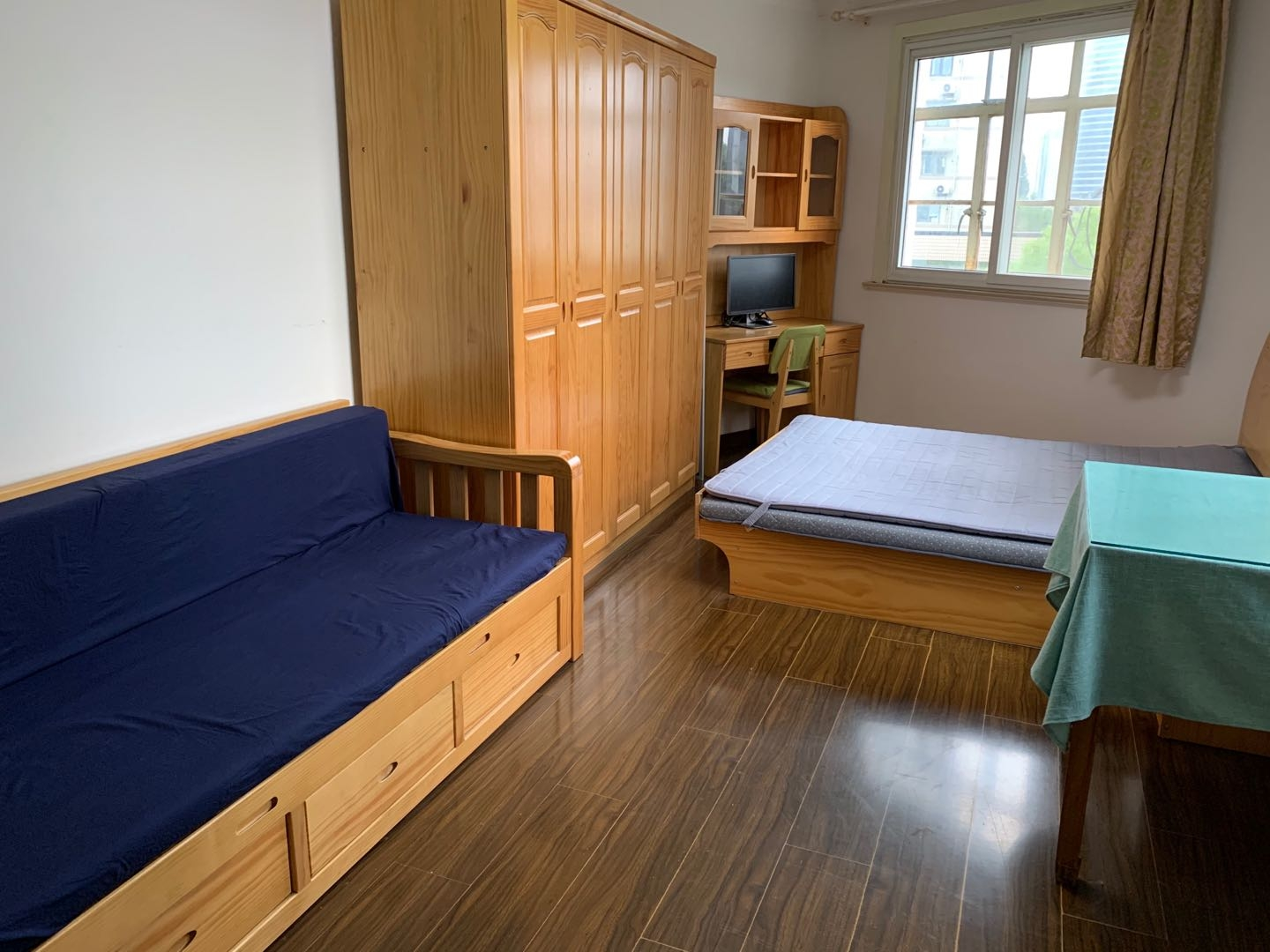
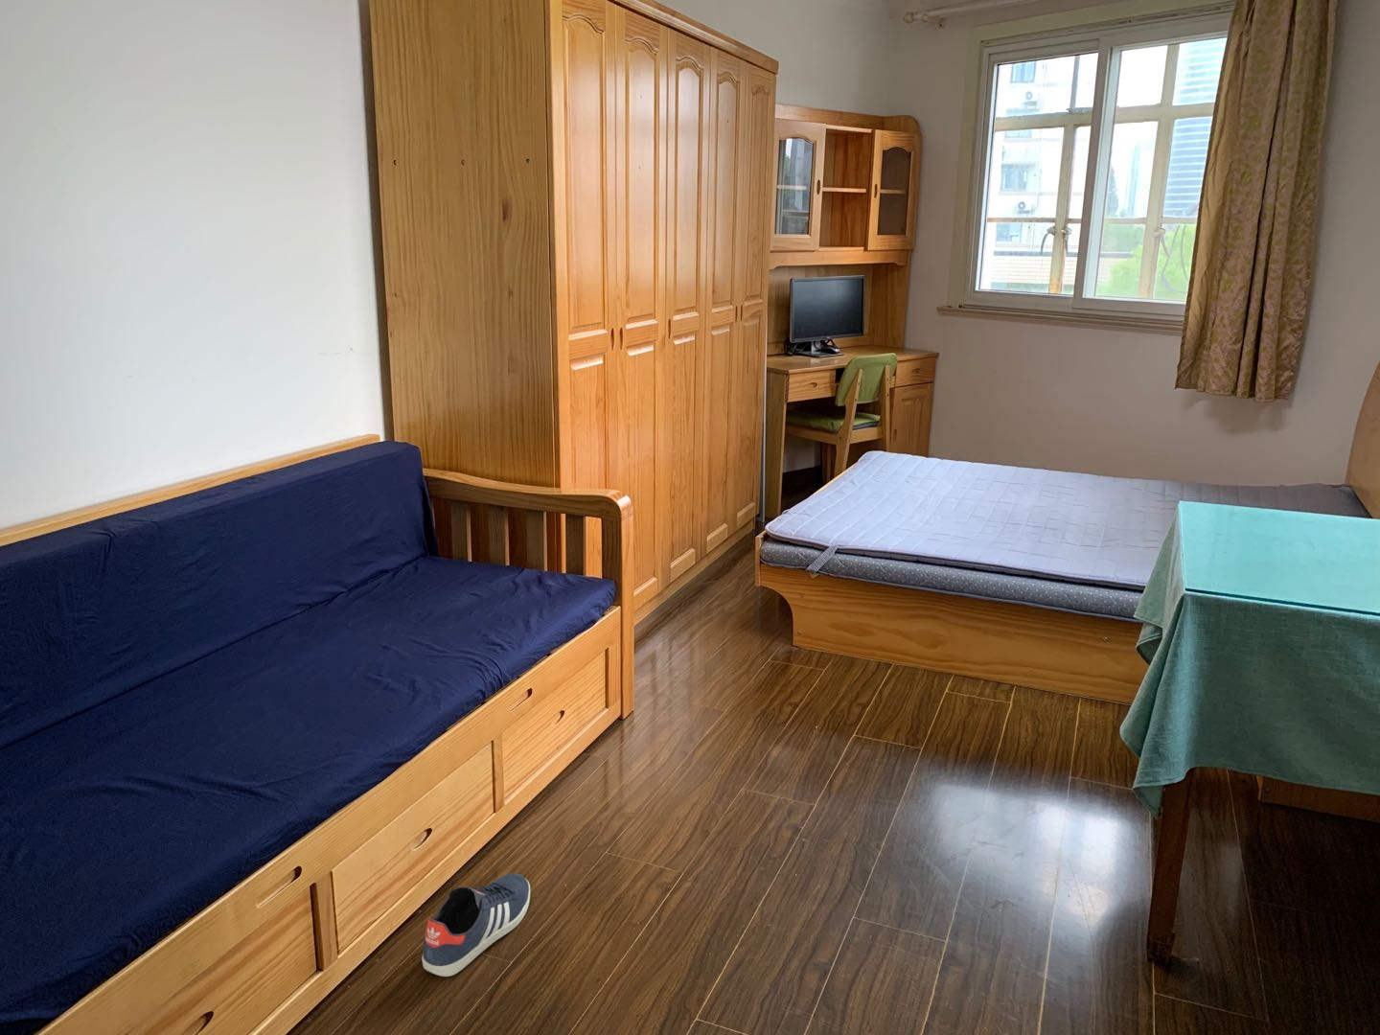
+ sneaker [421,872,531,977]
